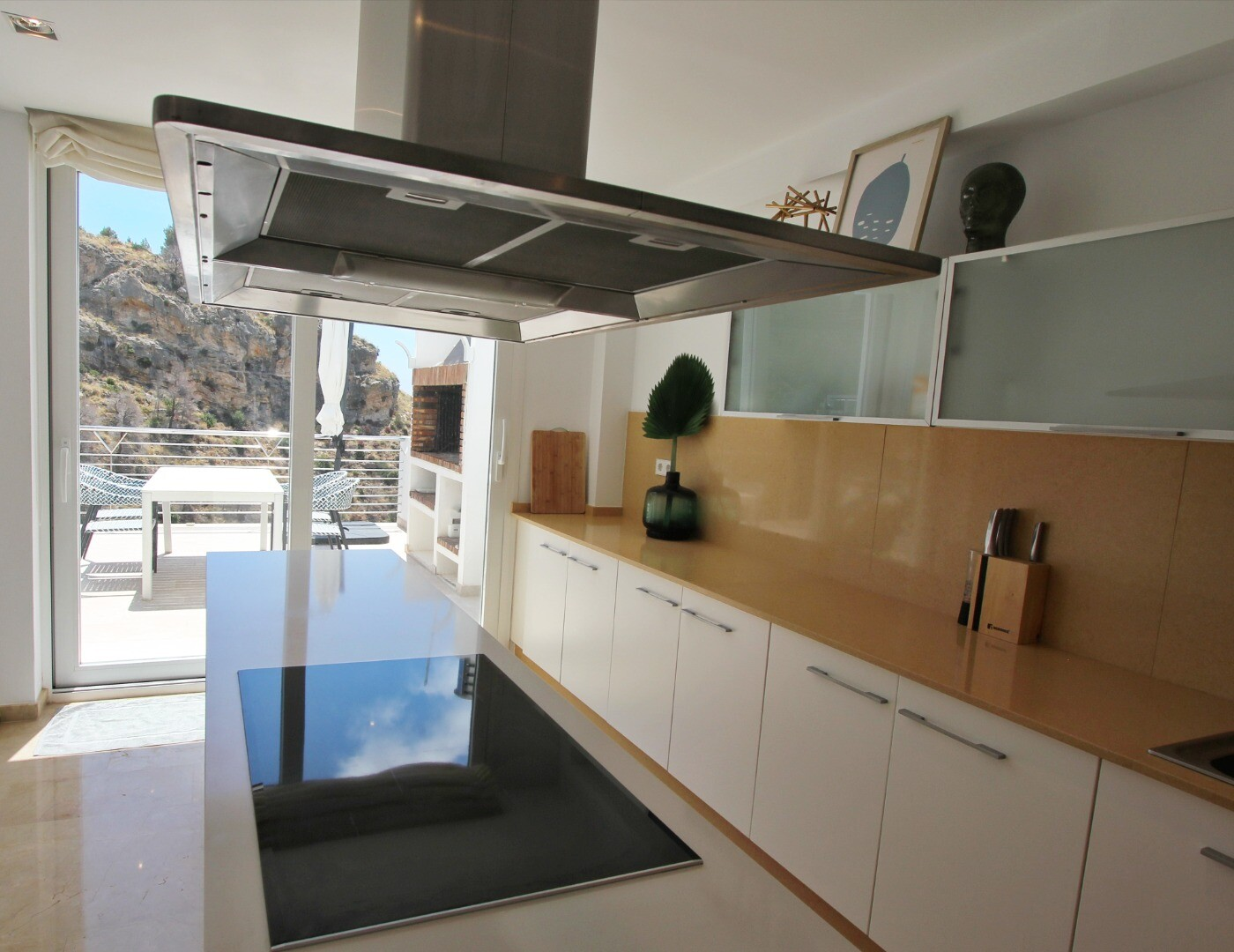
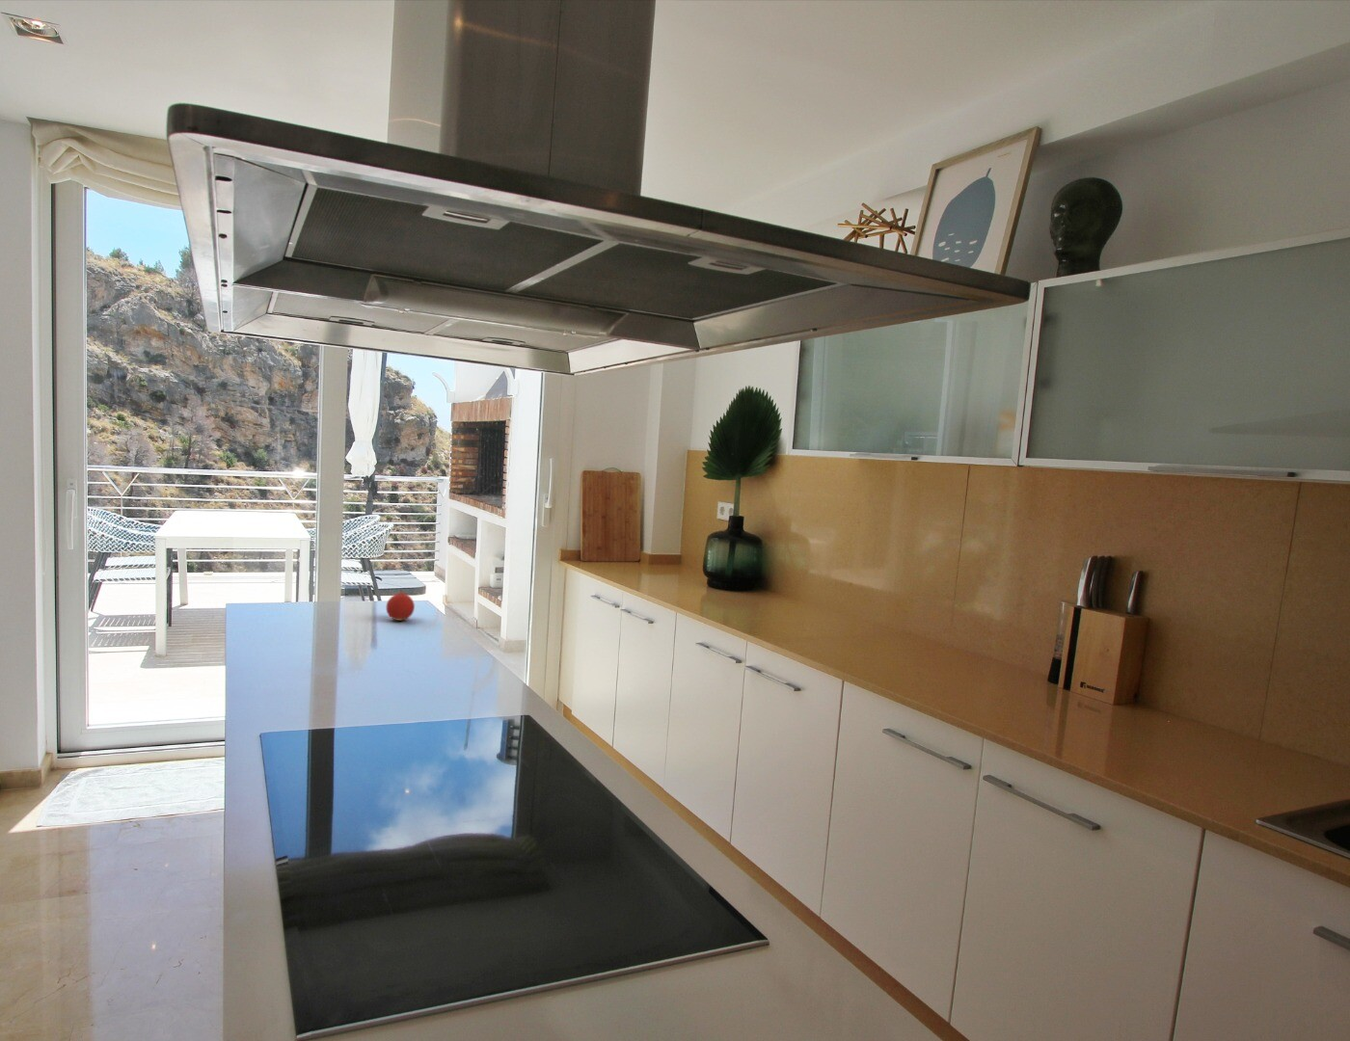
+ fruit [385,588,416,622]
